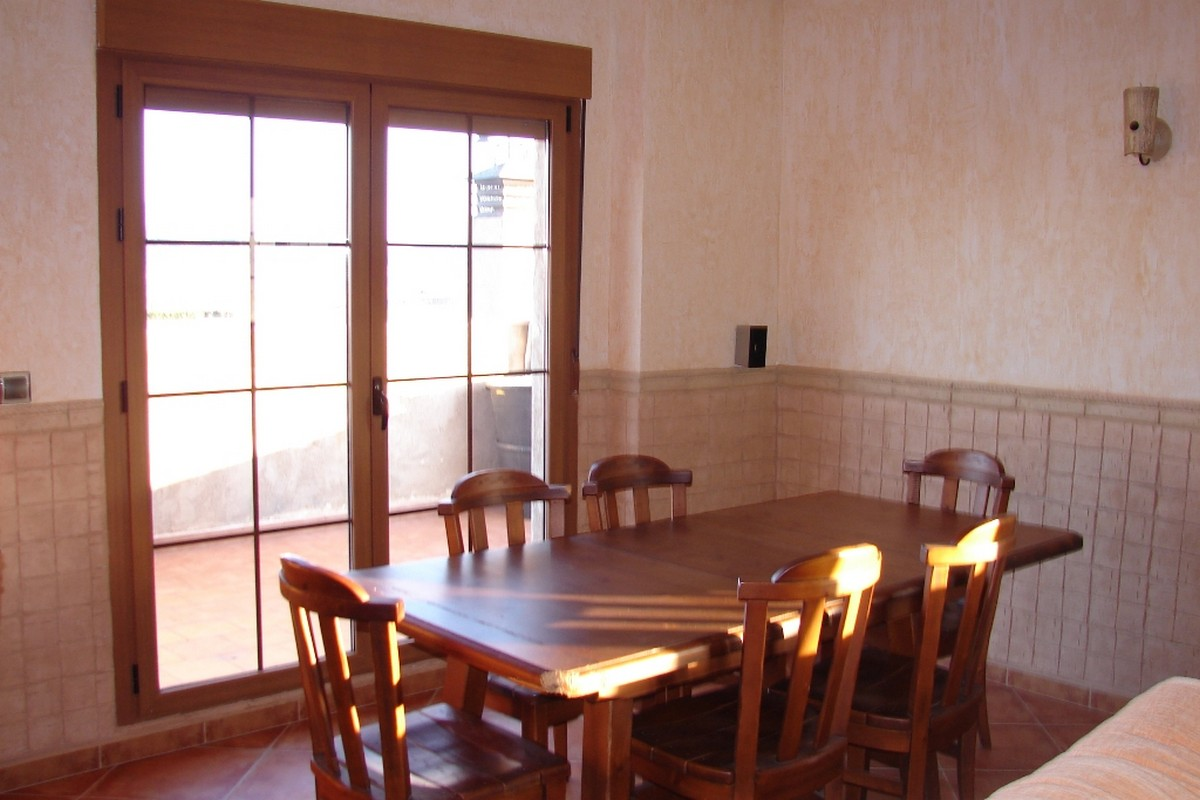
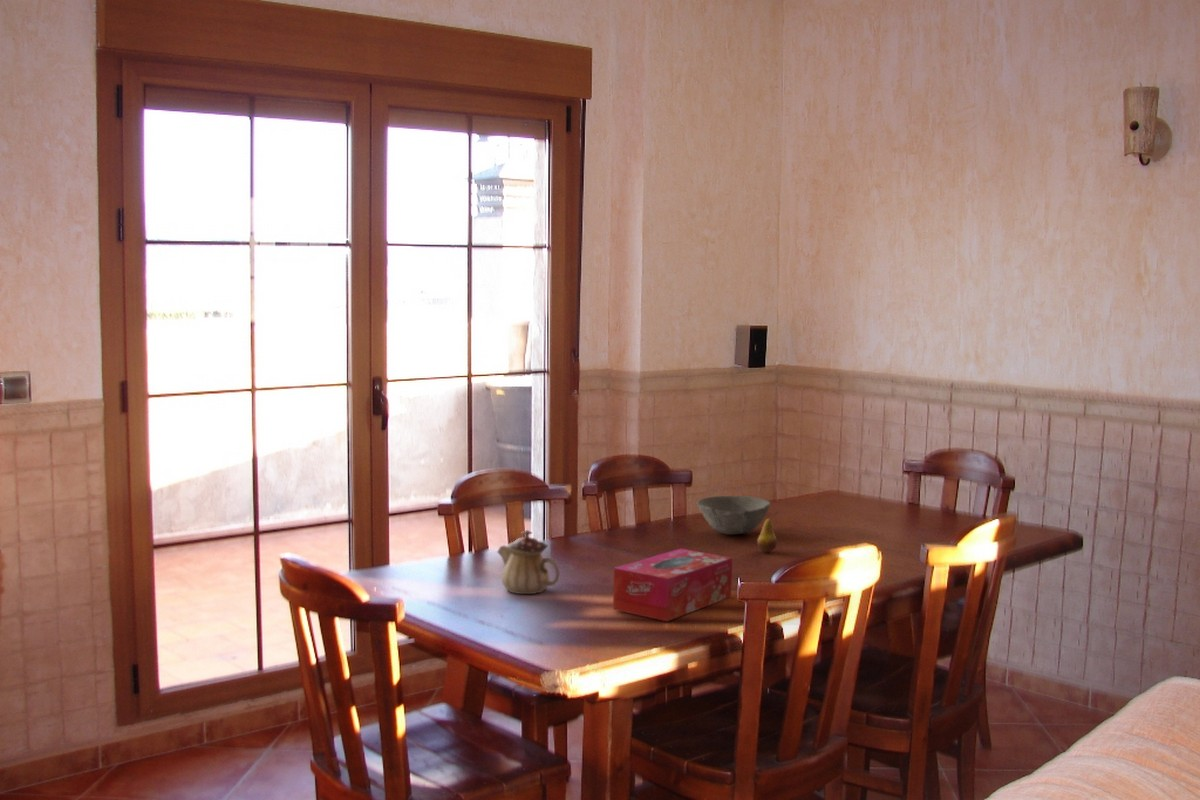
+ tissue box [612,548,733,622]
+ fruit [756,510,778,553]
+ bowl [696,495,771,536]
+ teapot [496,529,561,595]
